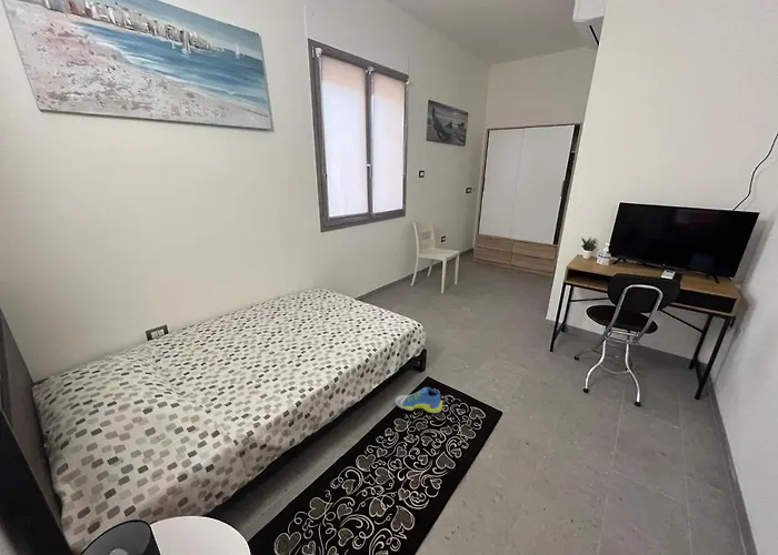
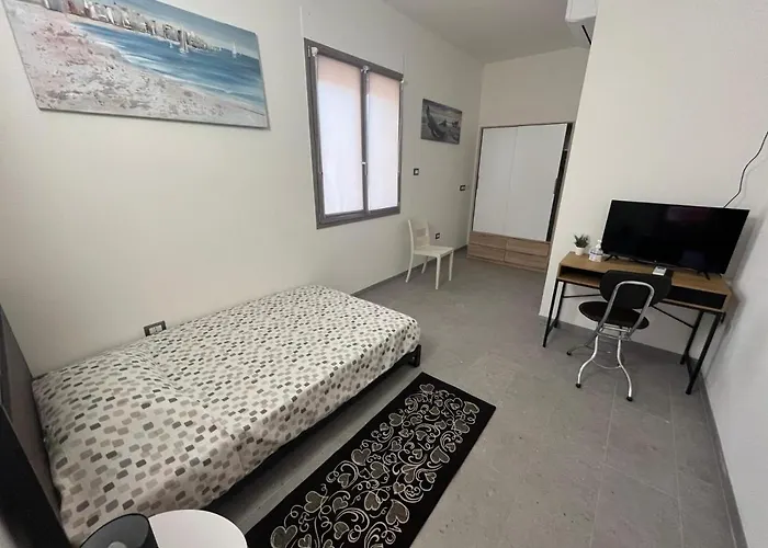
- sneaker [395,386,443,414]
